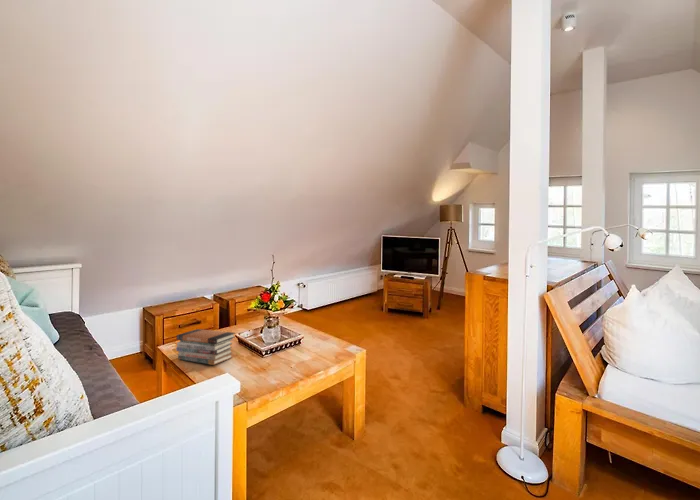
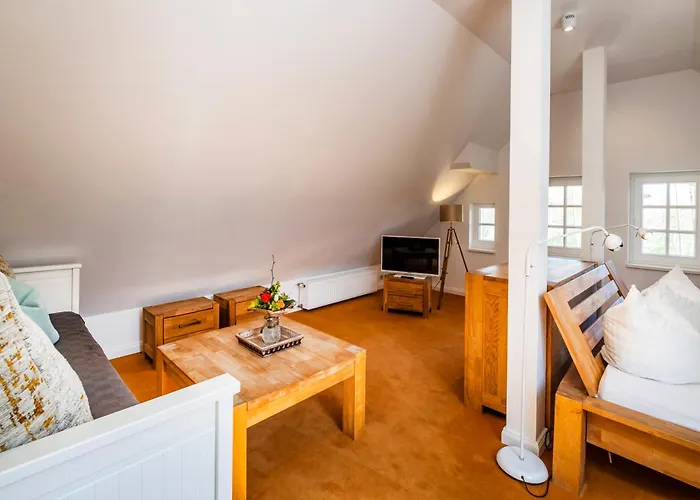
- book stack [175,328,236,366]
